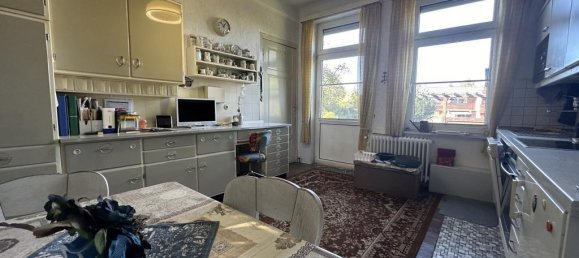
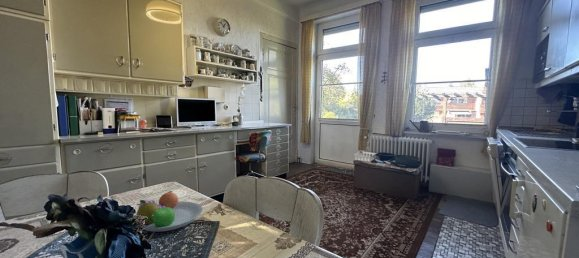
+ fruit bowl [135,190,203,233]
